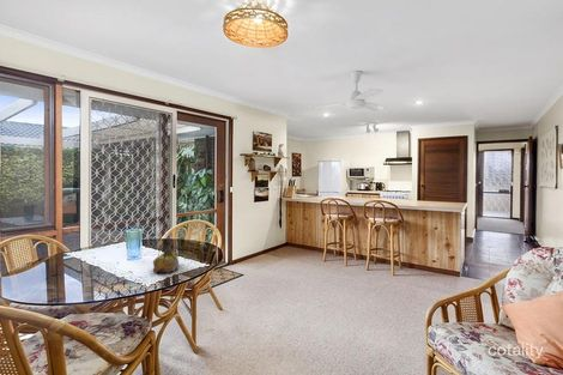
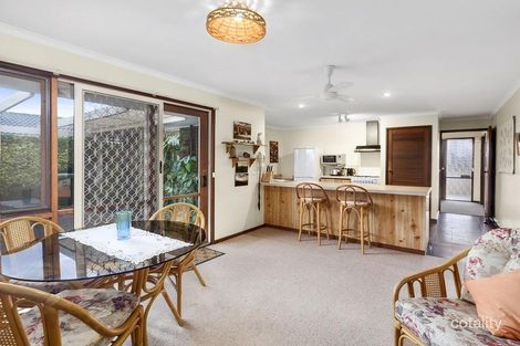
- fruit [152,248,180,274]
